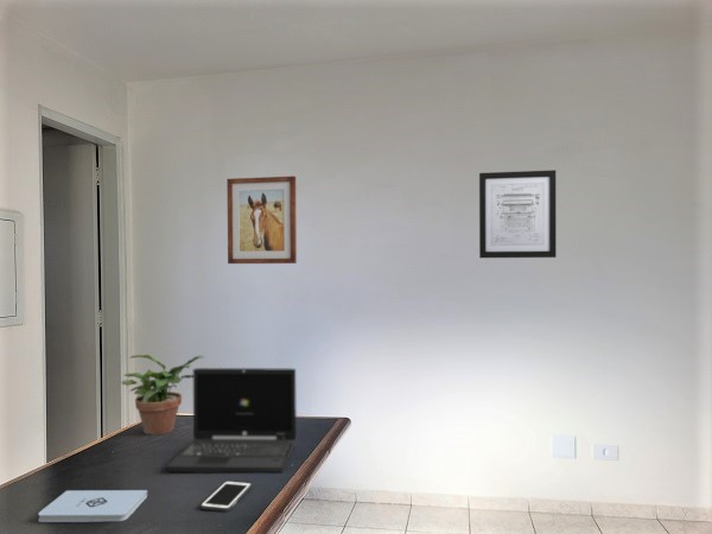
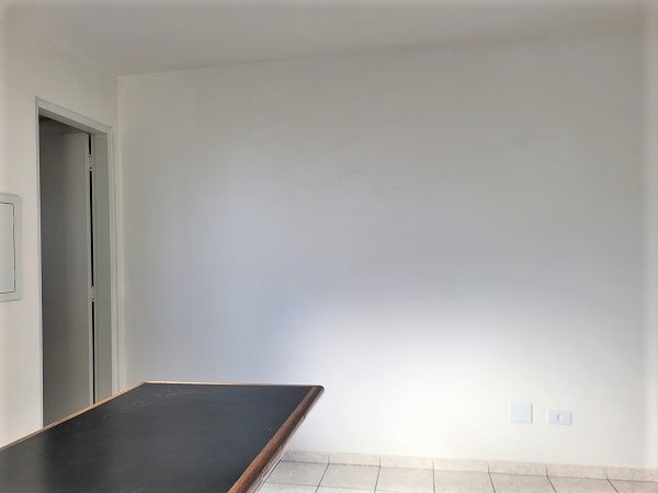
- laptop [165,367,298,473]
- wall art [478,169,558,259]
- potted plant [121,352,205,437]
- wall art [225,176,298,265]
- cell phone [199,479,253,513]
- notepad [37,489,148,523]
